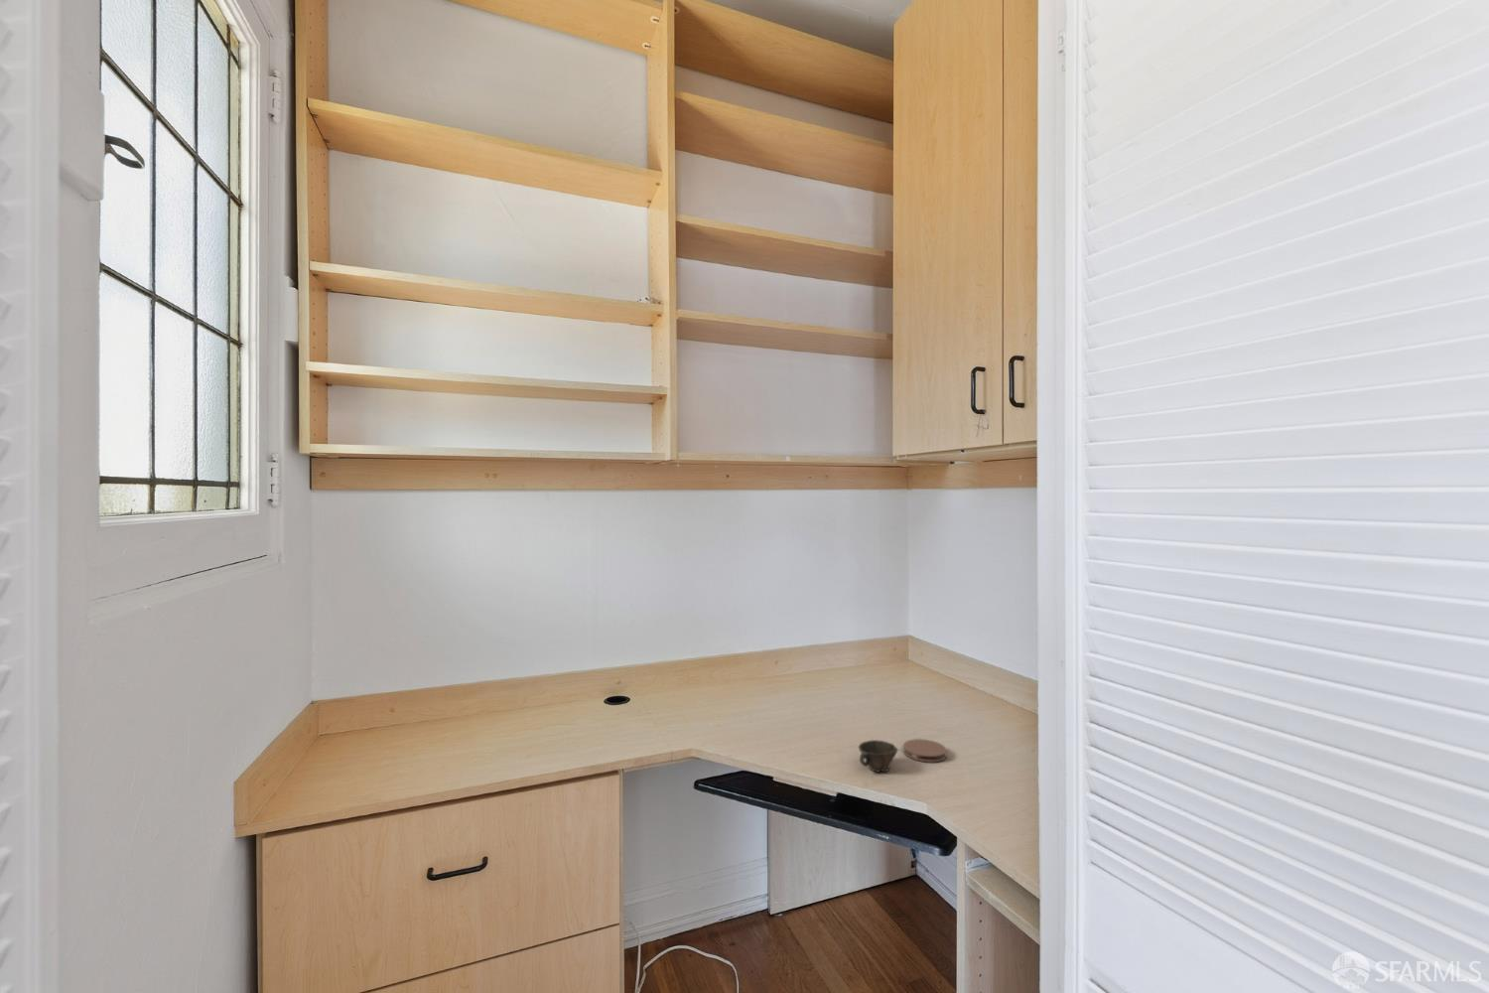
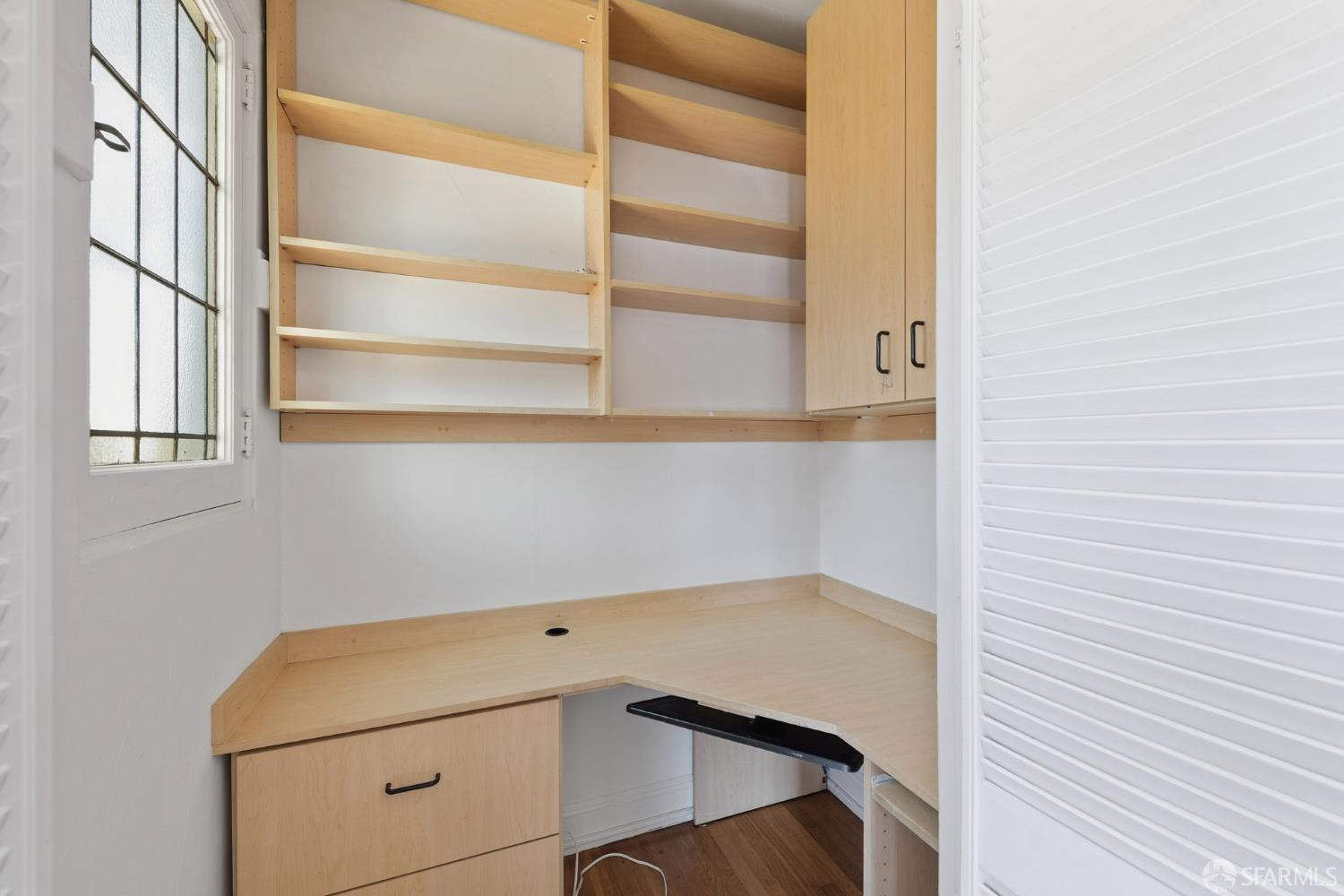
- cup [858,739,900,774]
- coaster [902,738,948,762]
